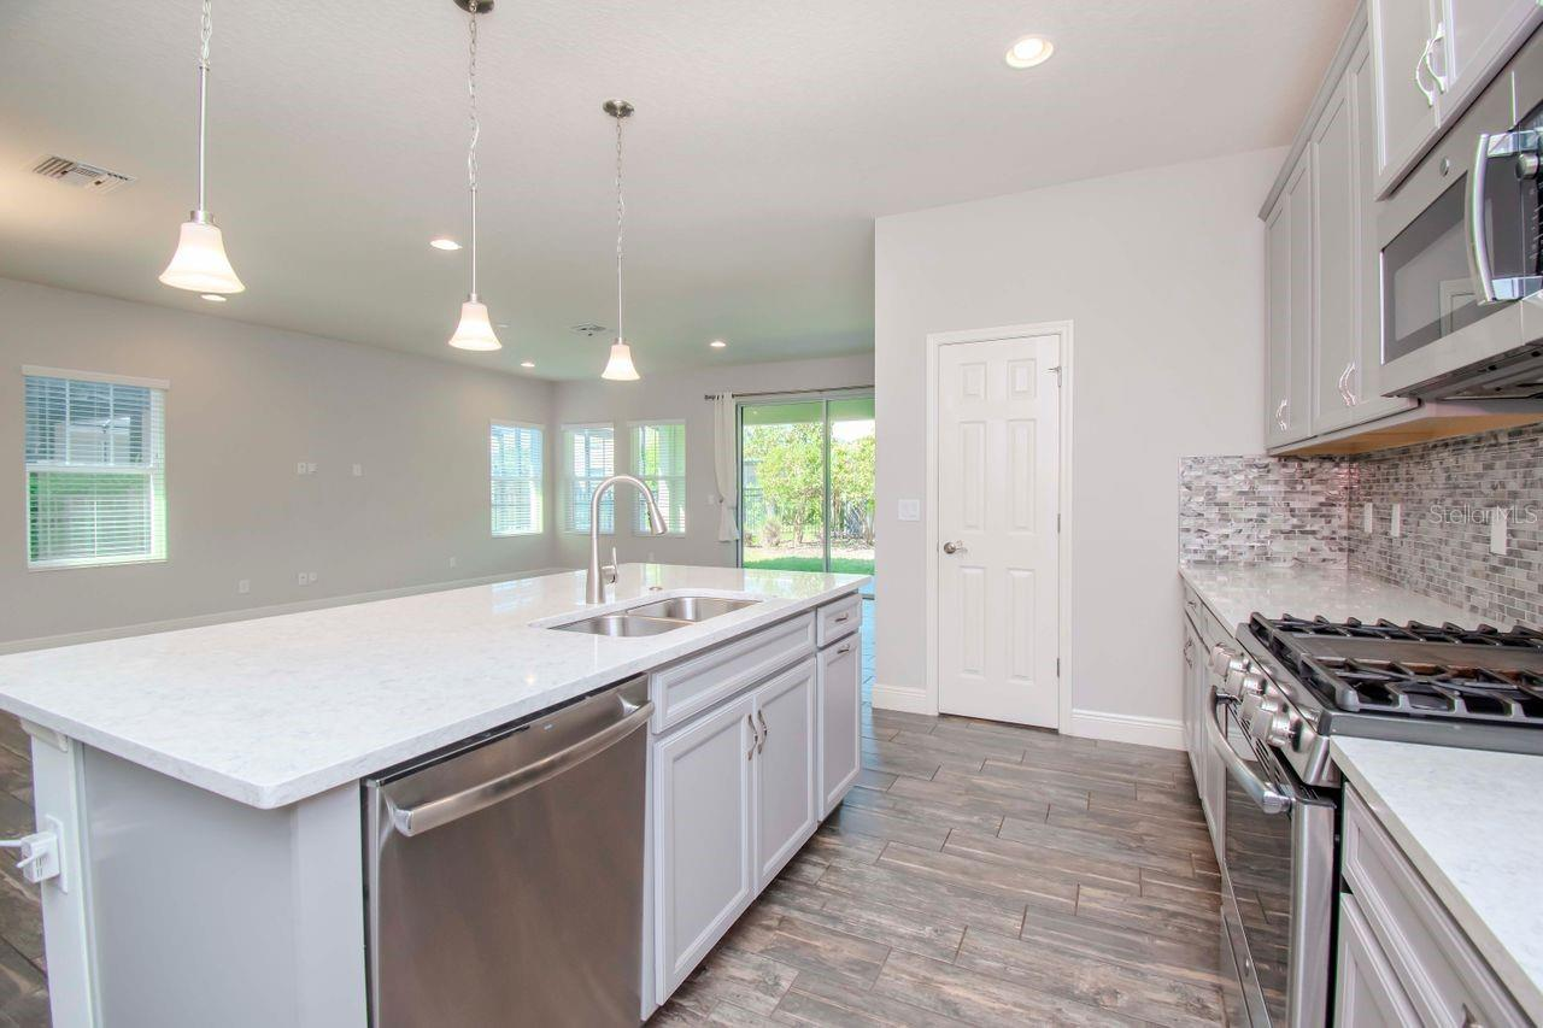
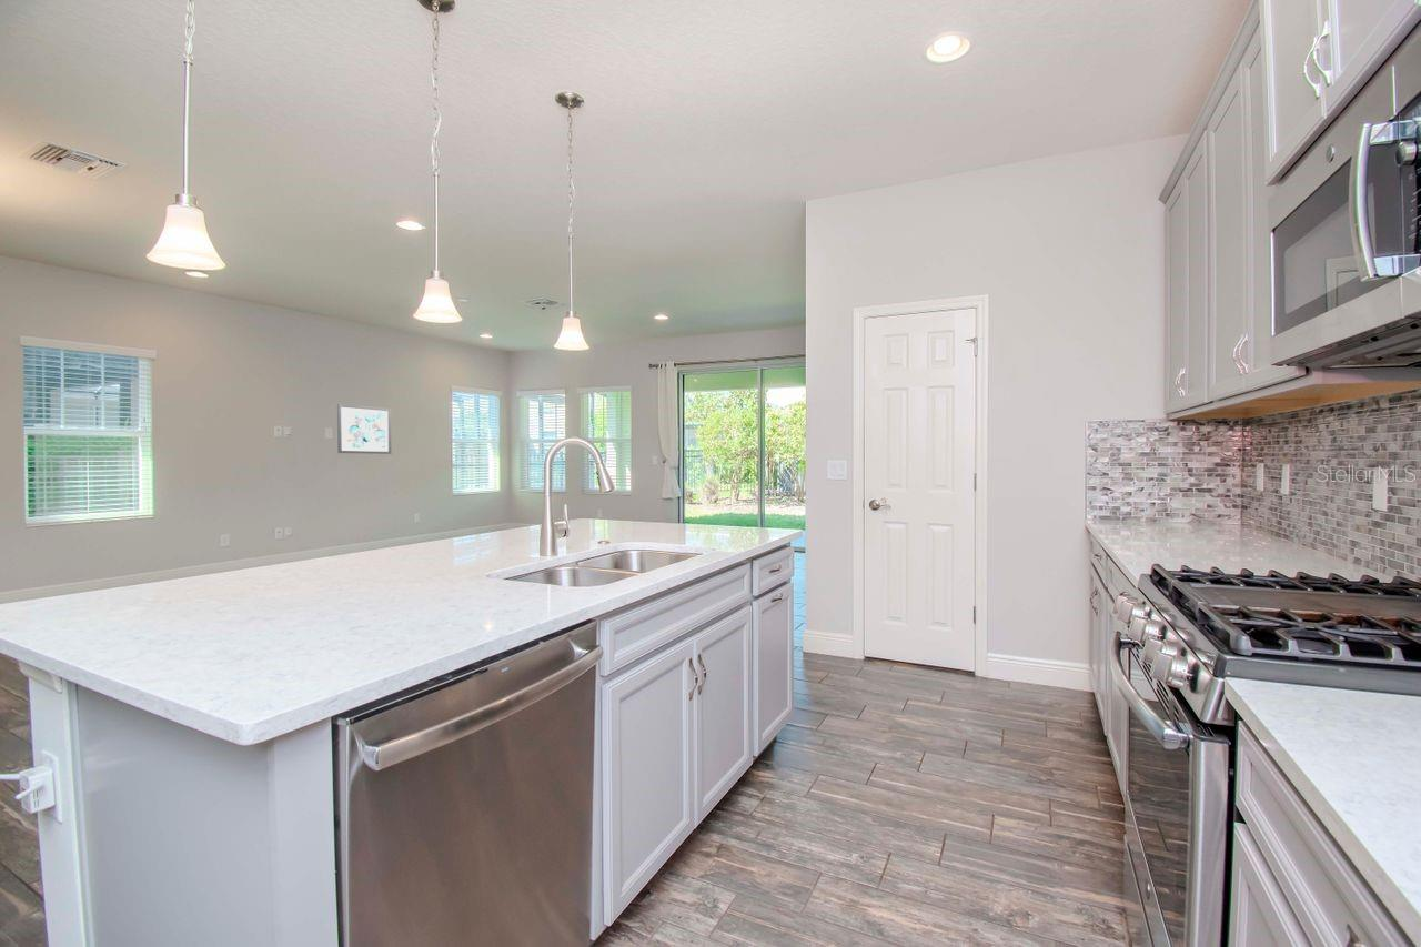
+ wall art [336,403,392,455]
